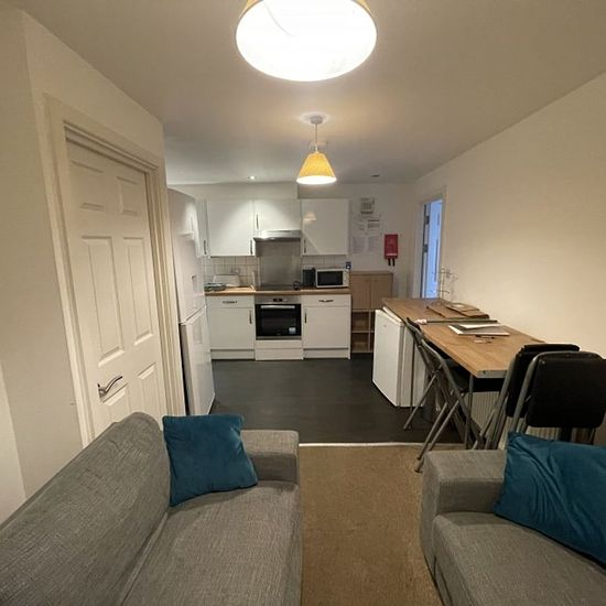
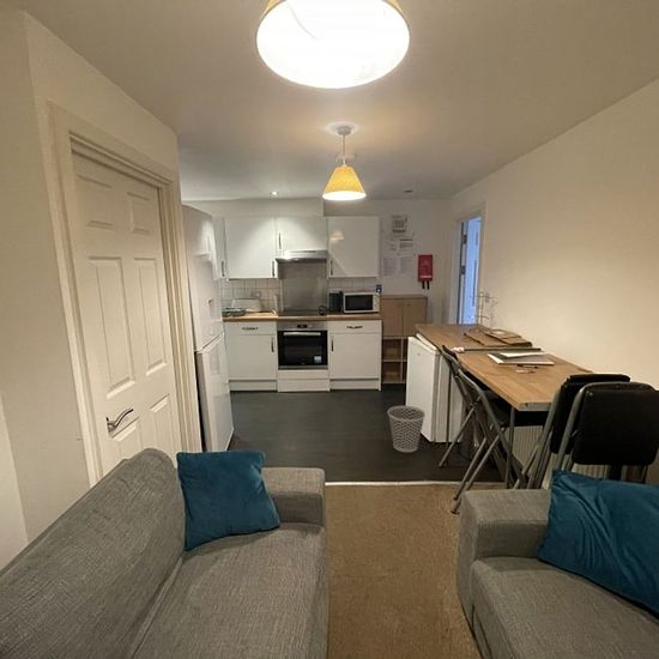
+ wastebasket [387,405,427,453]
